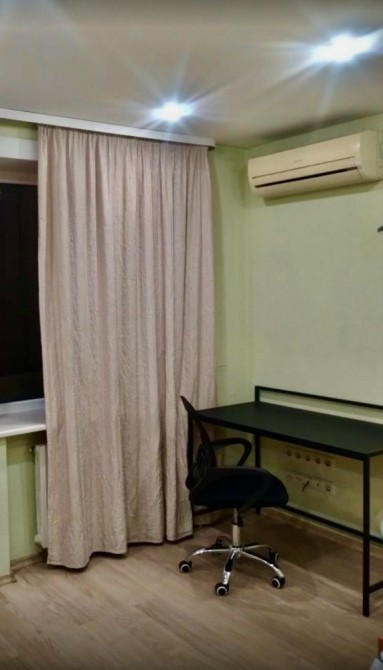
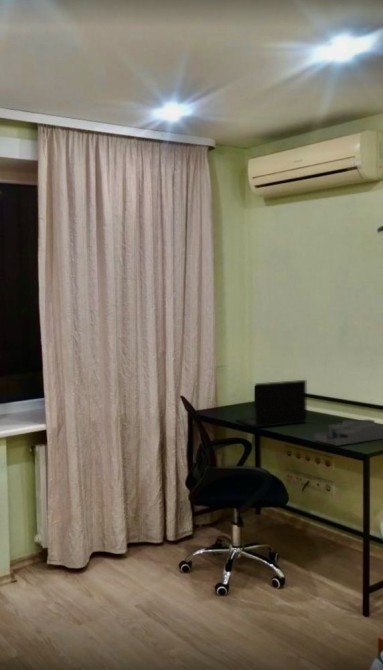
+ laptop [234,379,308,429]
+ desk organizer [314,418,383,447]
